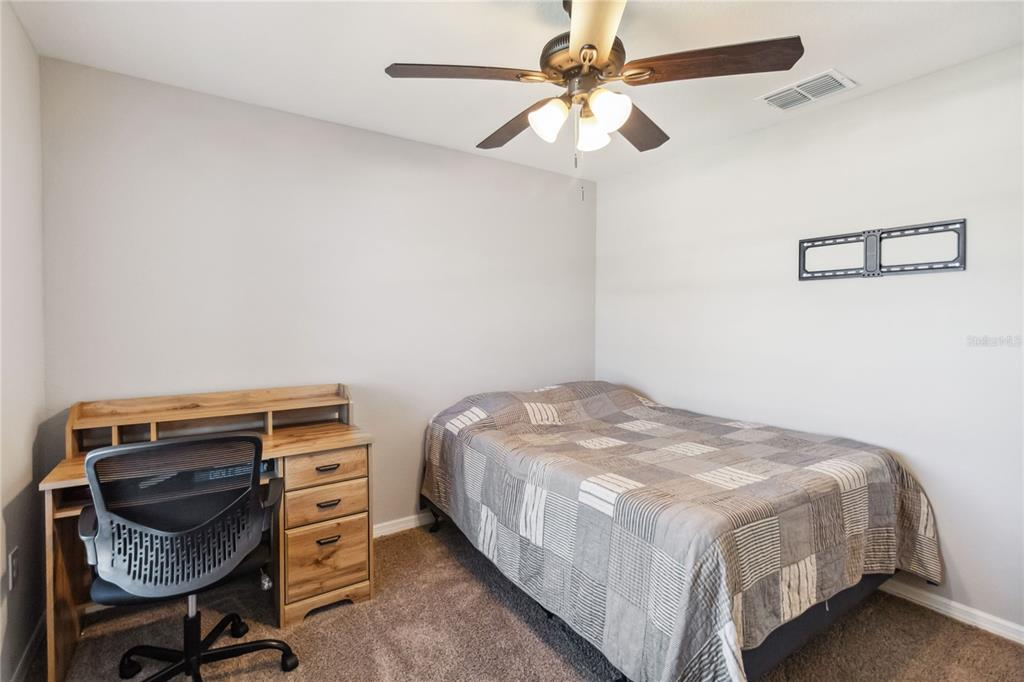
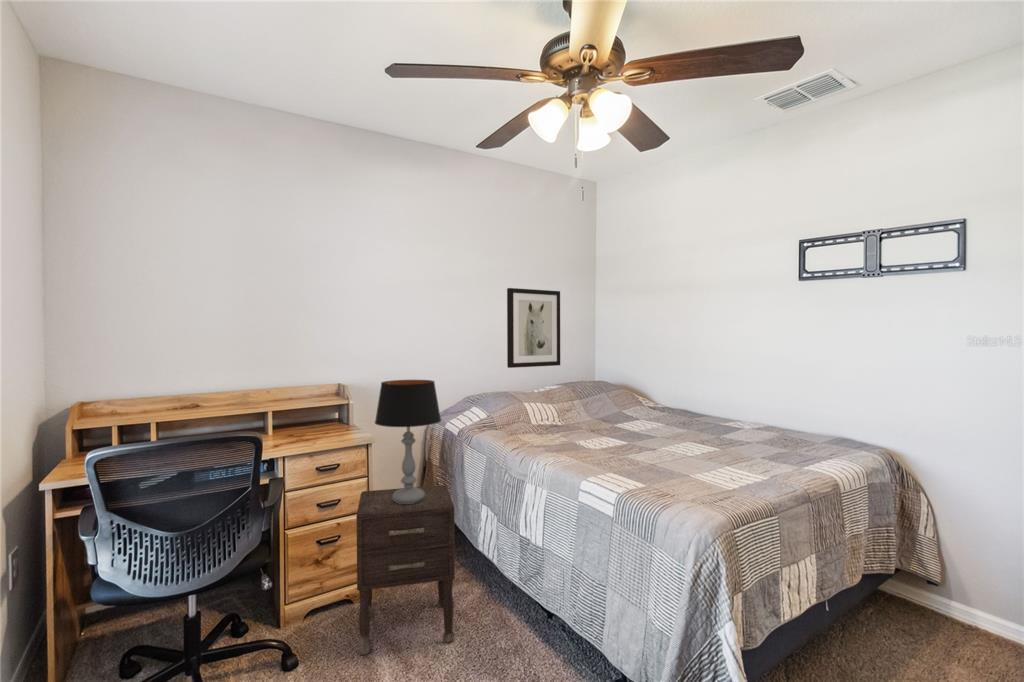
+ nightstand [356,484,456,656]
+ wall art [506,287,561,369]
+ table lamp [374,379,442,504]
